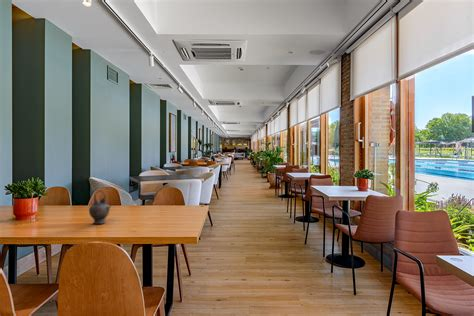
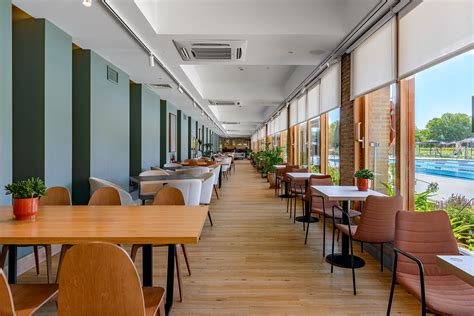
- teapot [88,189,113,225]
